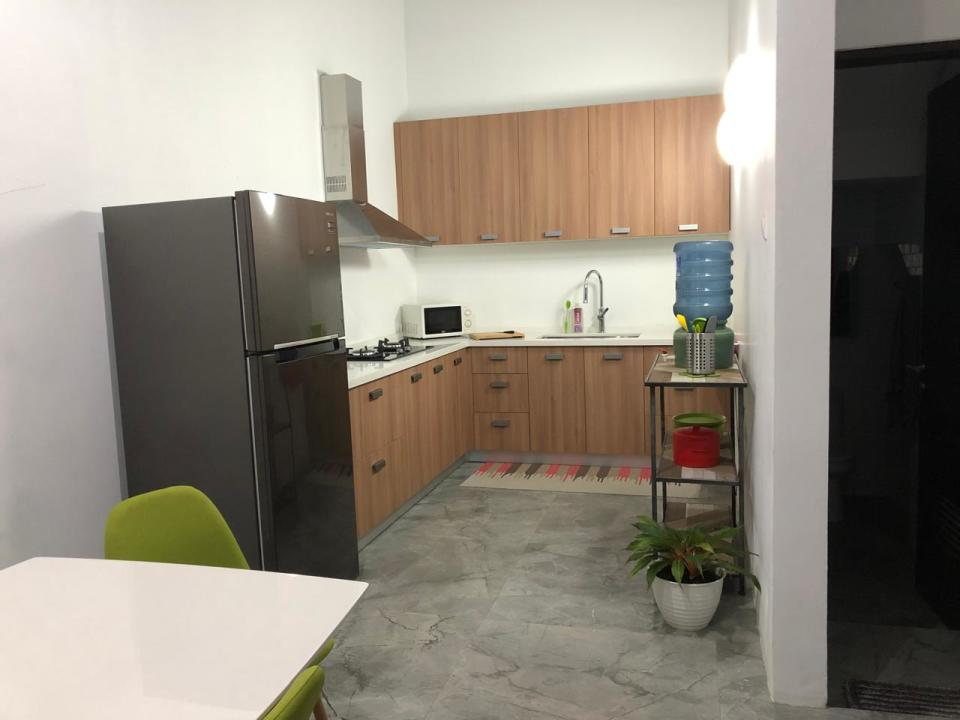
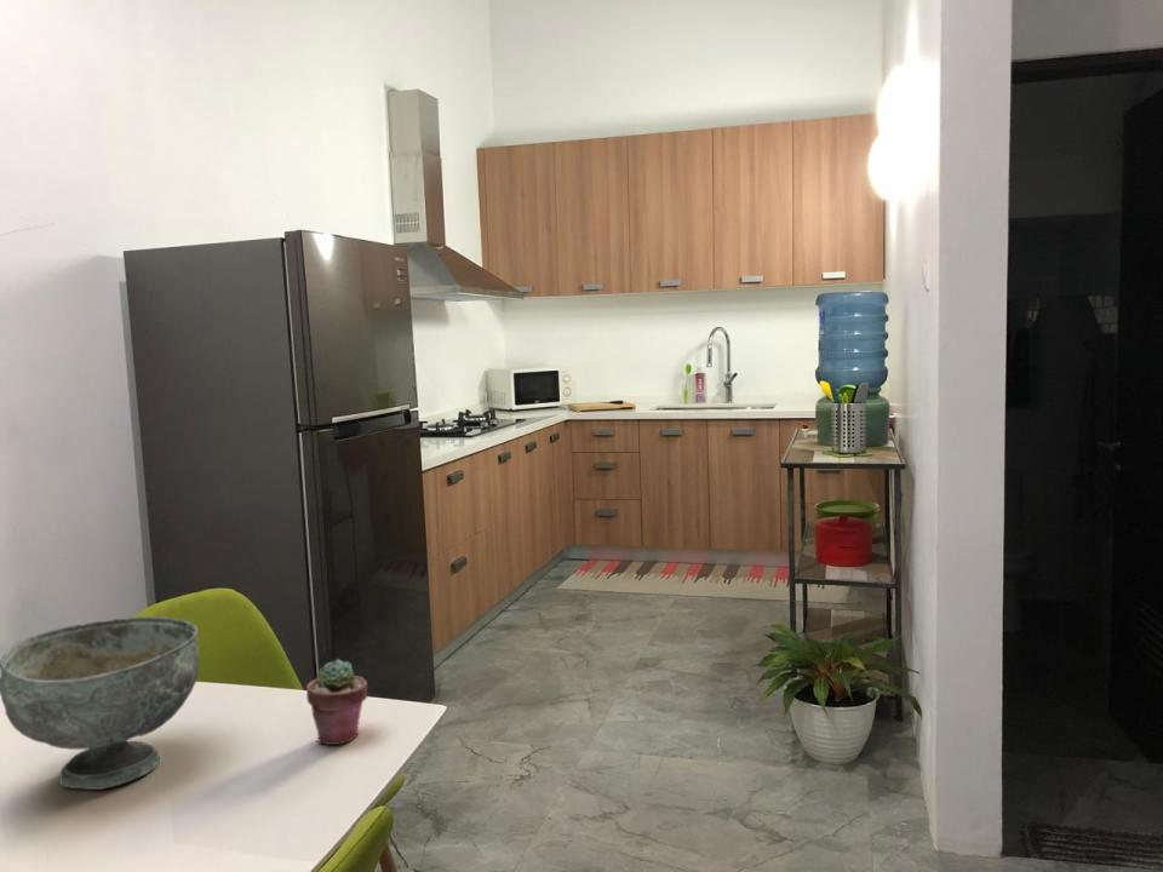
+ decorative bowl [0,615,201,791]
+ potted succulent [305,658,368,746]
